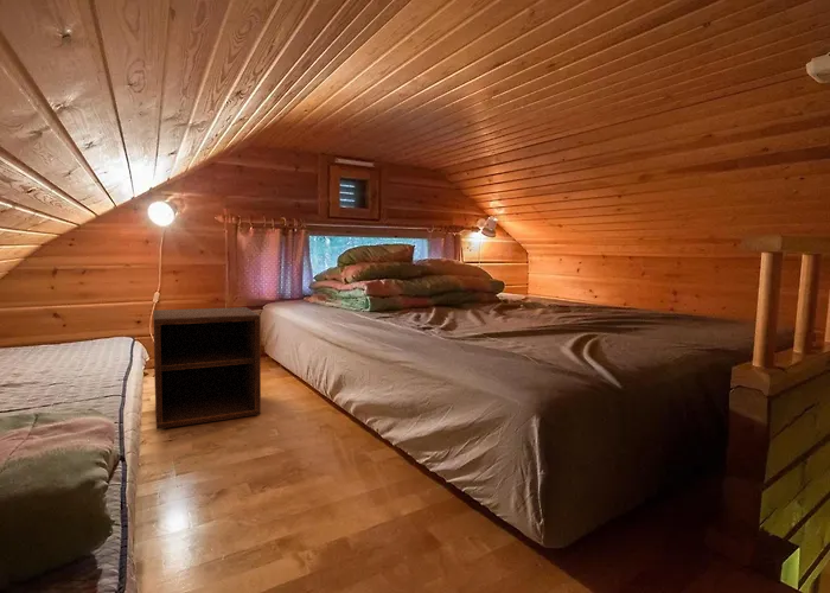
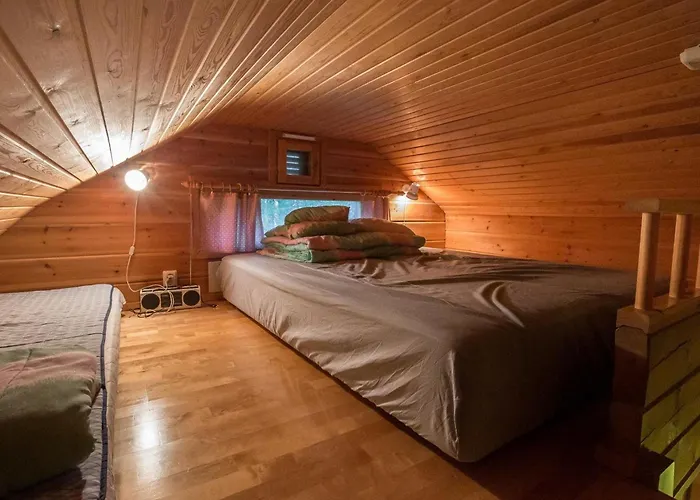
- nightstand [152,306,262,431]
